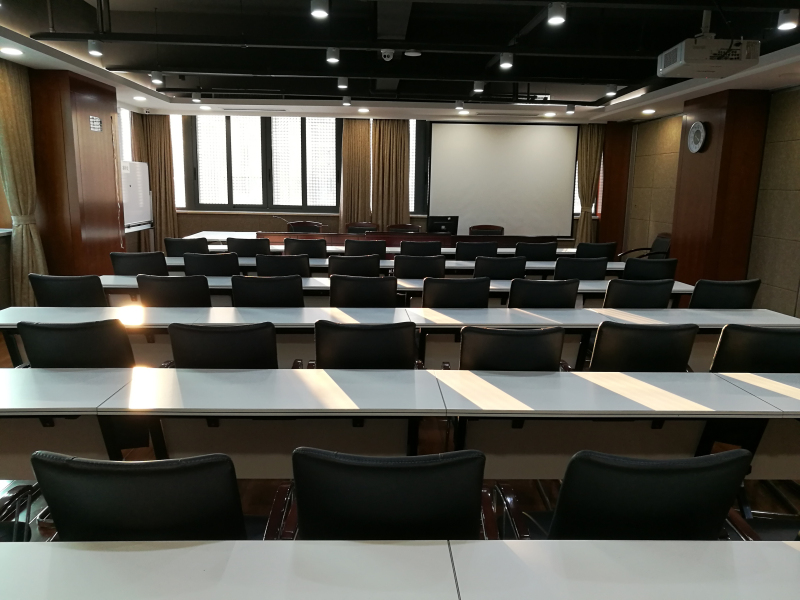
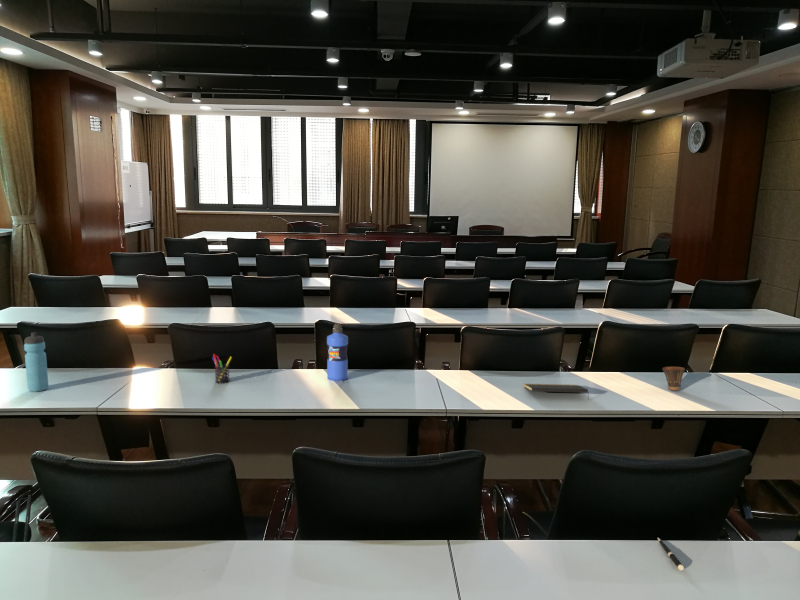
+ cup [661,366,686,391]
+ pen holder [211,353,233,385]
+ pen [657,537,685,571]
+ notepad [523,383,590,401]
+ water bottle [23,332,49,393]
+ water bottle [326,322,349,382]
